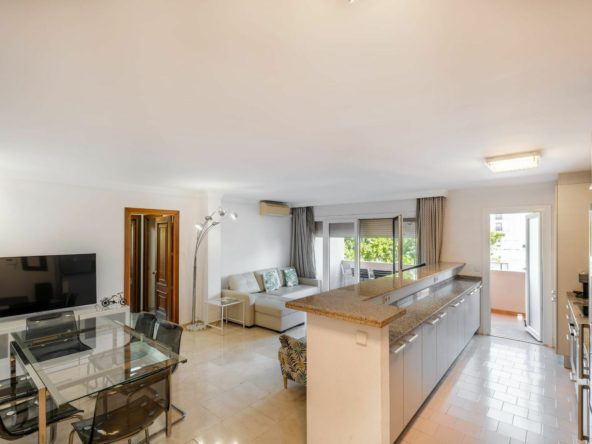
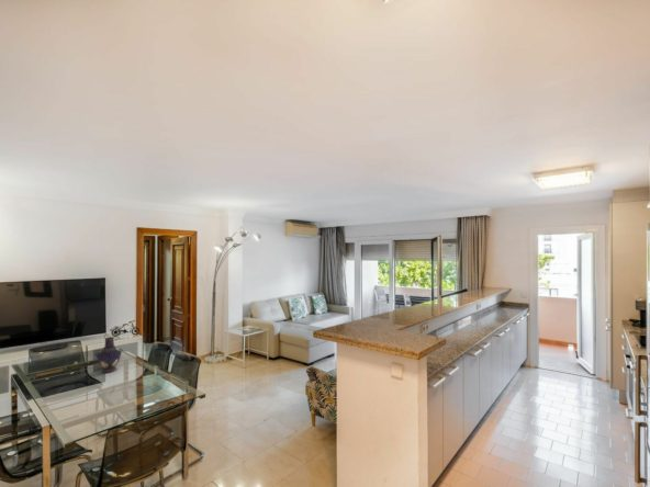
+ vase [94,336,124,374]
